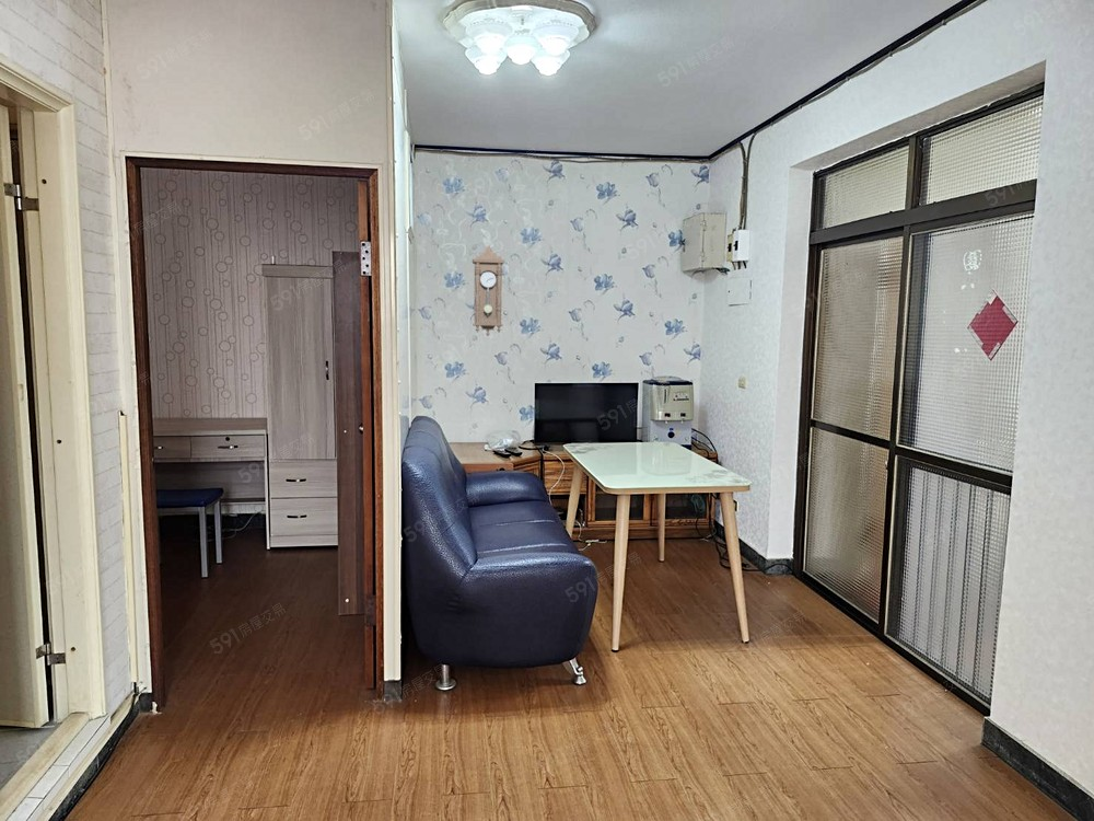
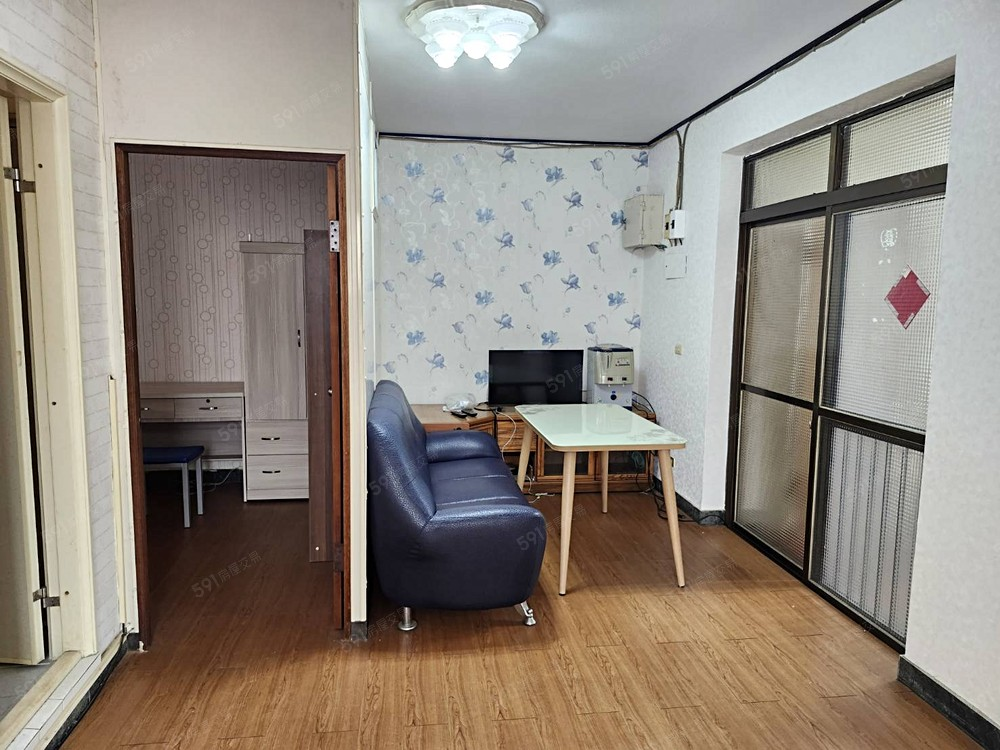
- pendulum clock [472,244,505,337]
